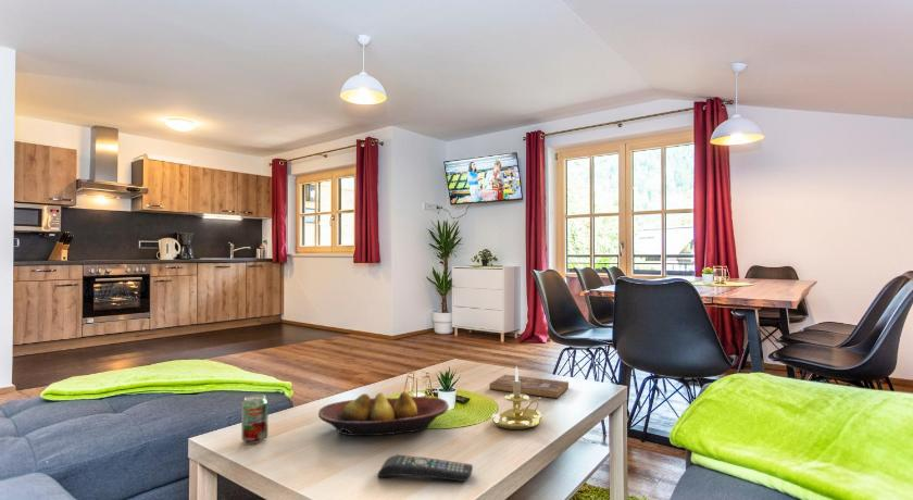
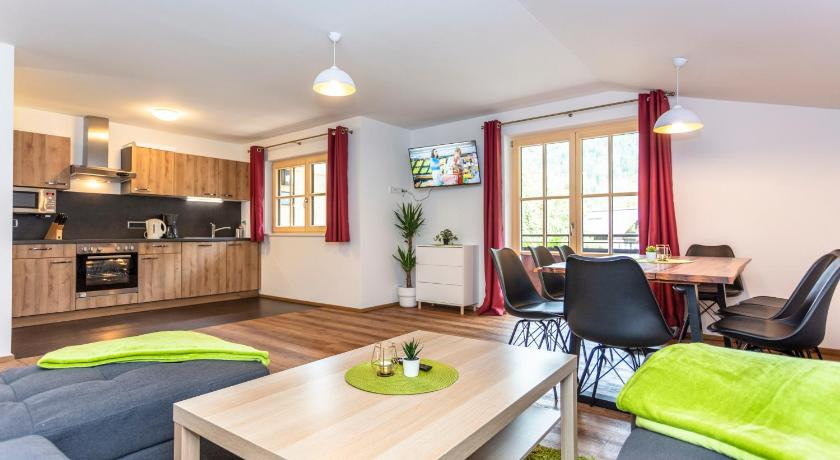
- bible [488,374,570,399]
- candle holder [490,365,543,430]
- remote control [376,453,474,483]
- fruit bowl [317,390,450,437]
- beverage can [240,393,268,445]
